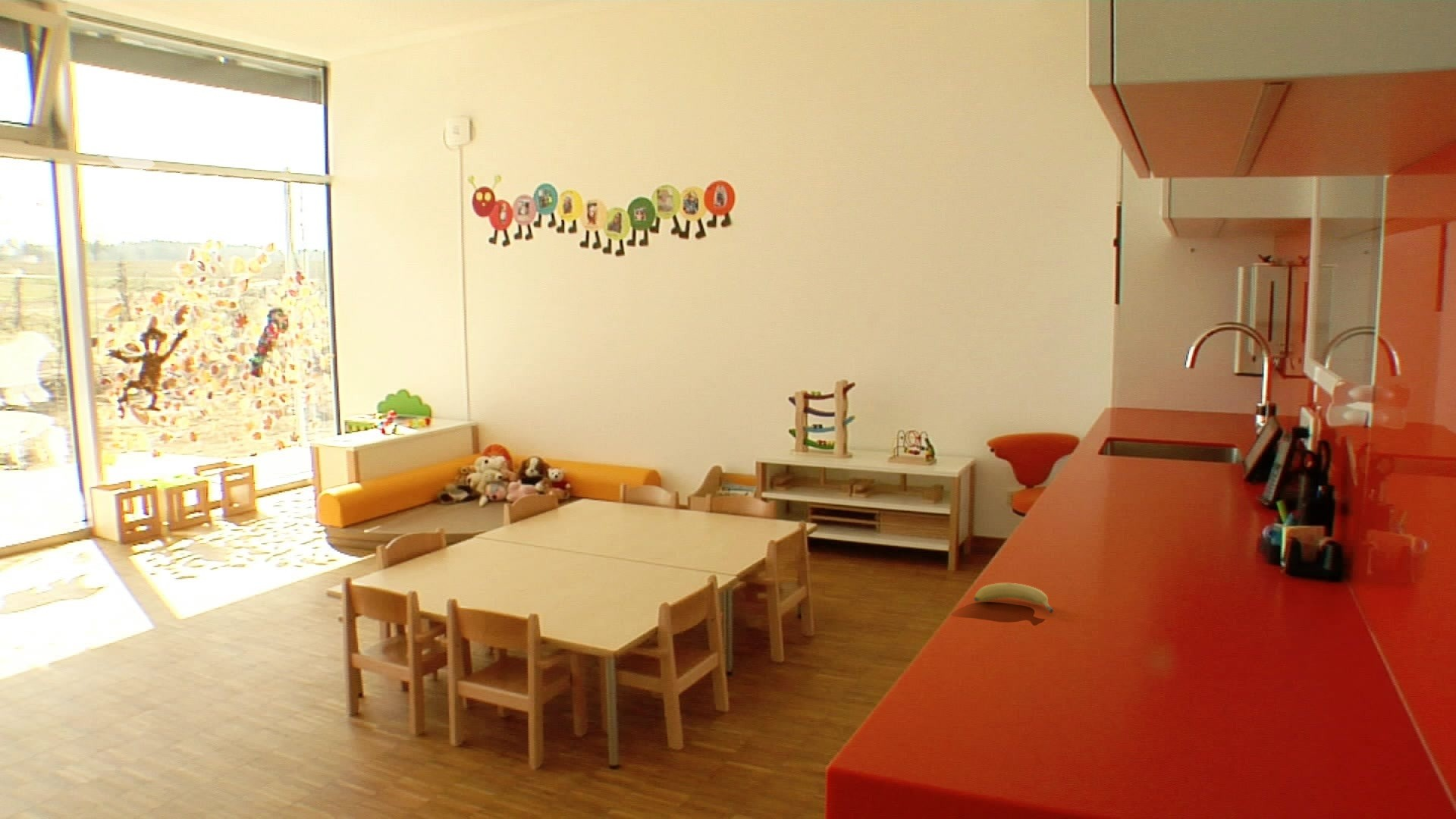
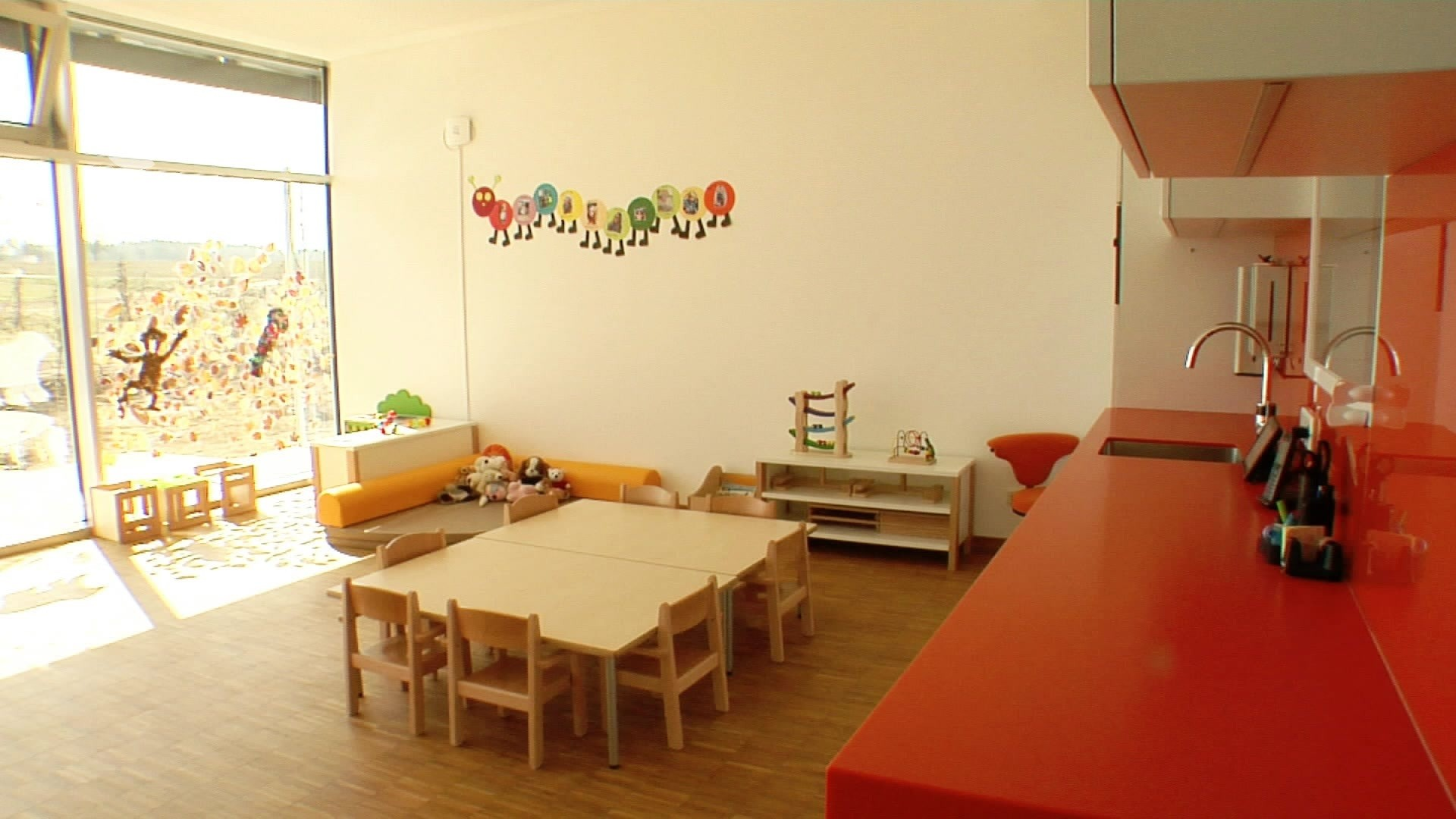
- fruit [973,582,1055,613]
